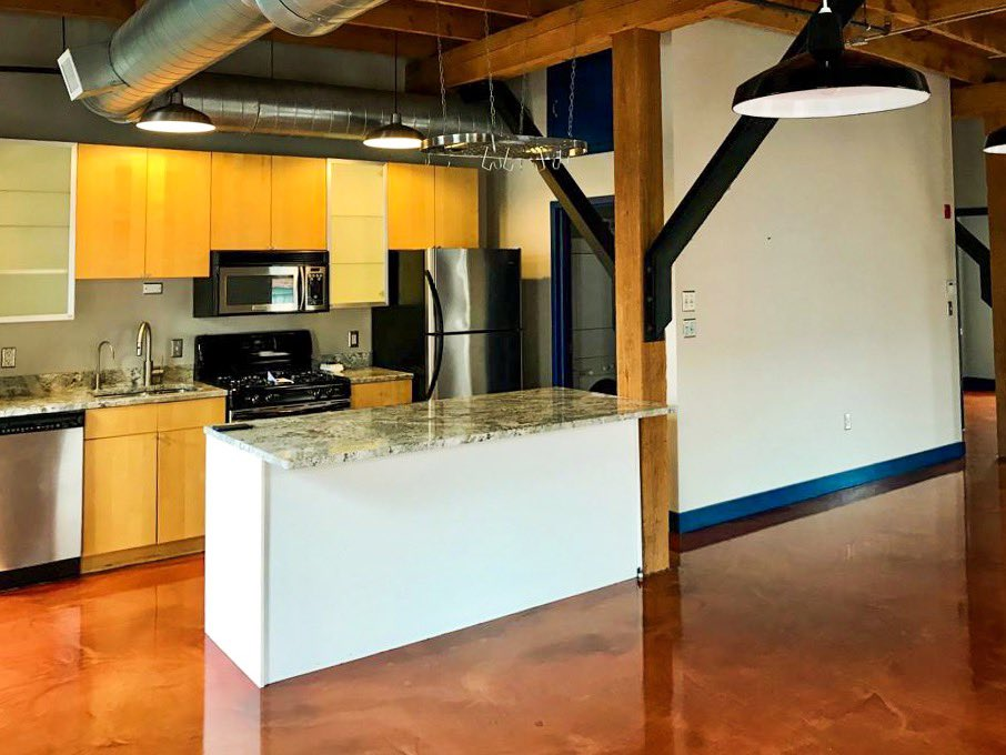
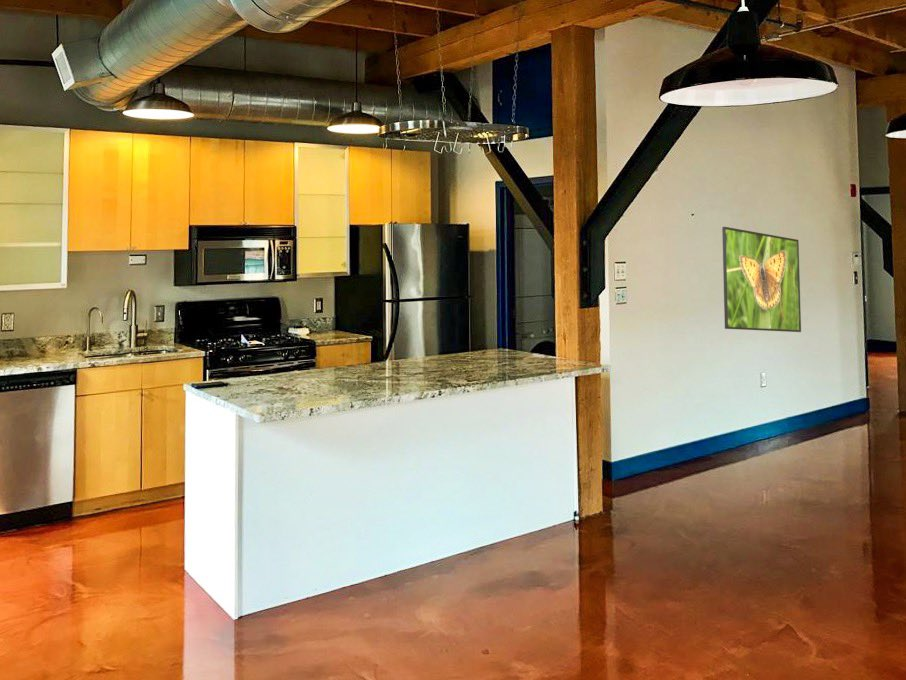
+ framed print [721,226,802,333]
